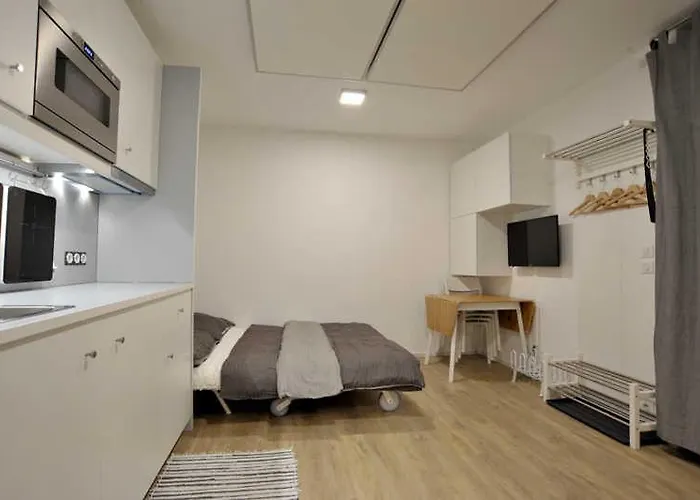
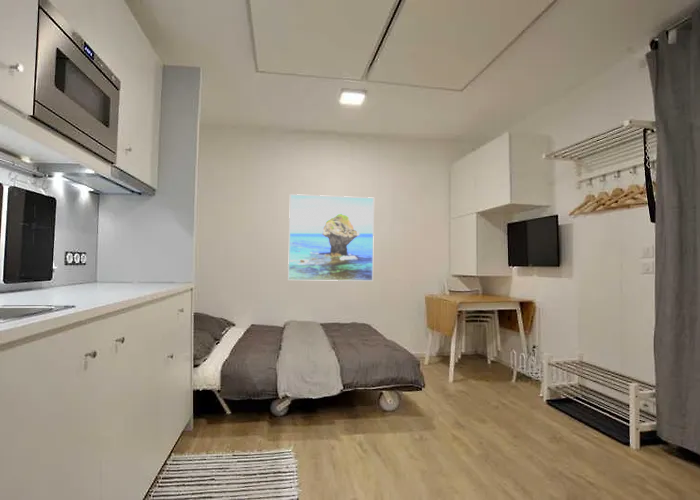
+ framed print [287,193,375,282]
